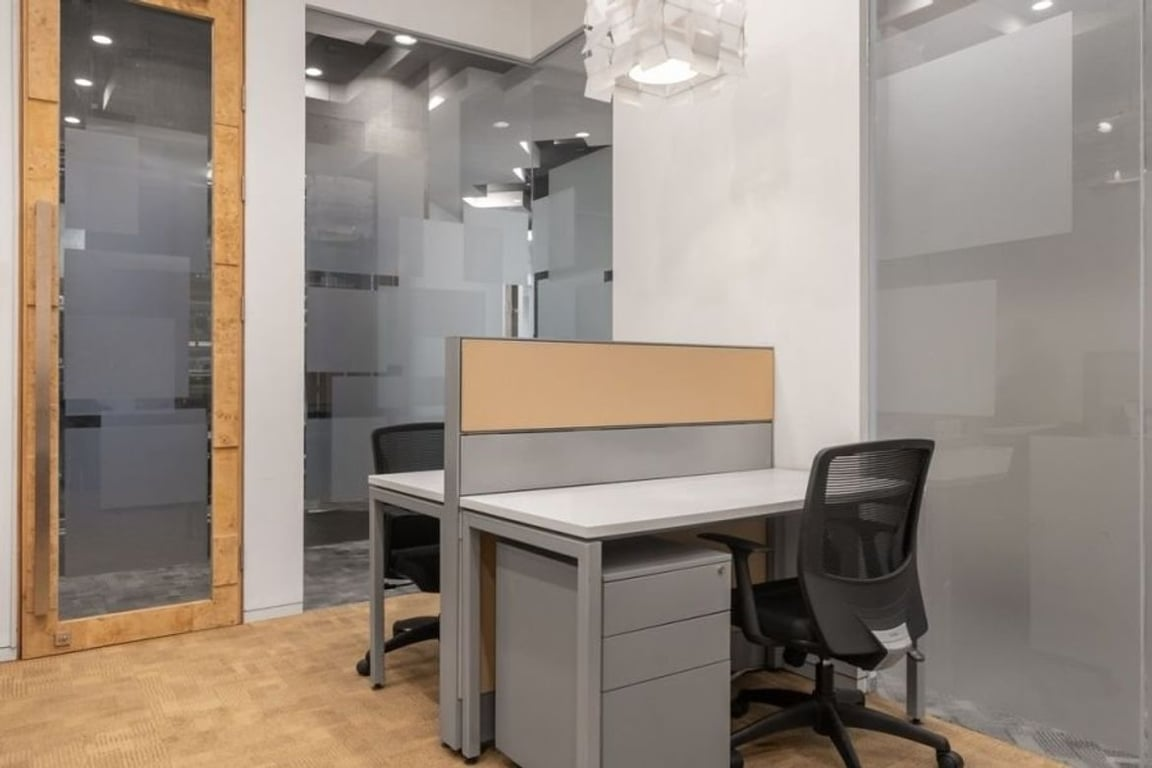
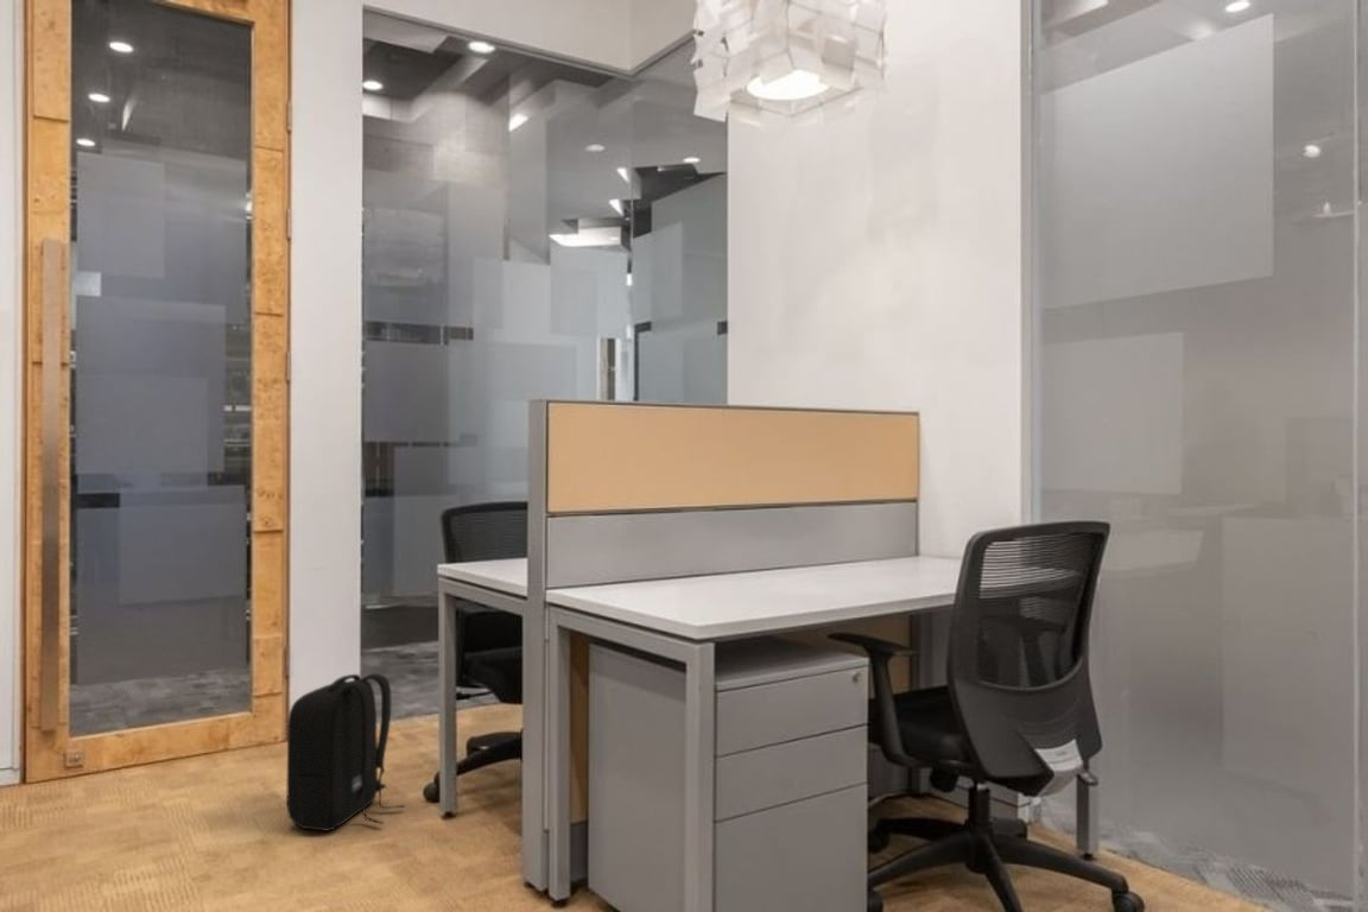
+ backpack [286,672,406,832]
